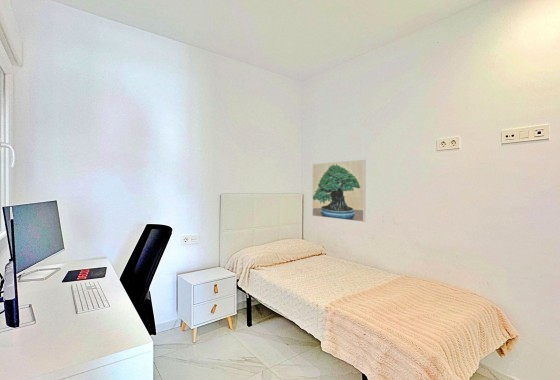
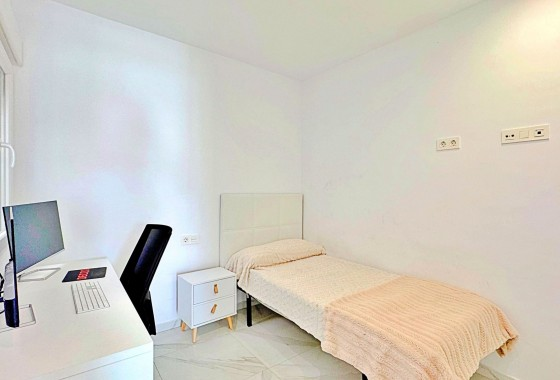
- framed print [312,159,366,223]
